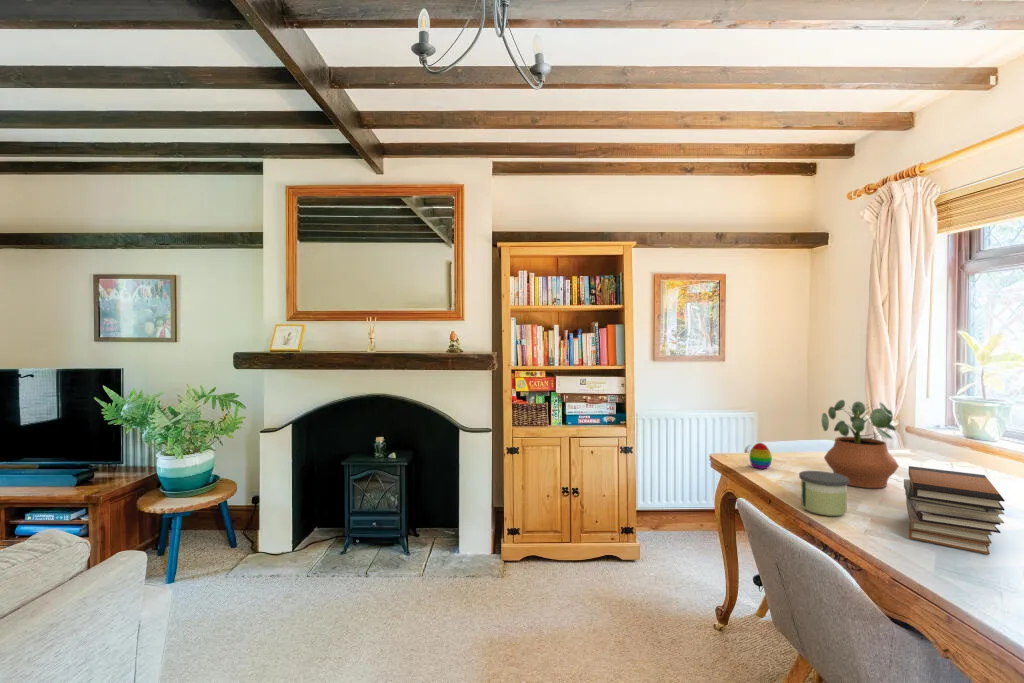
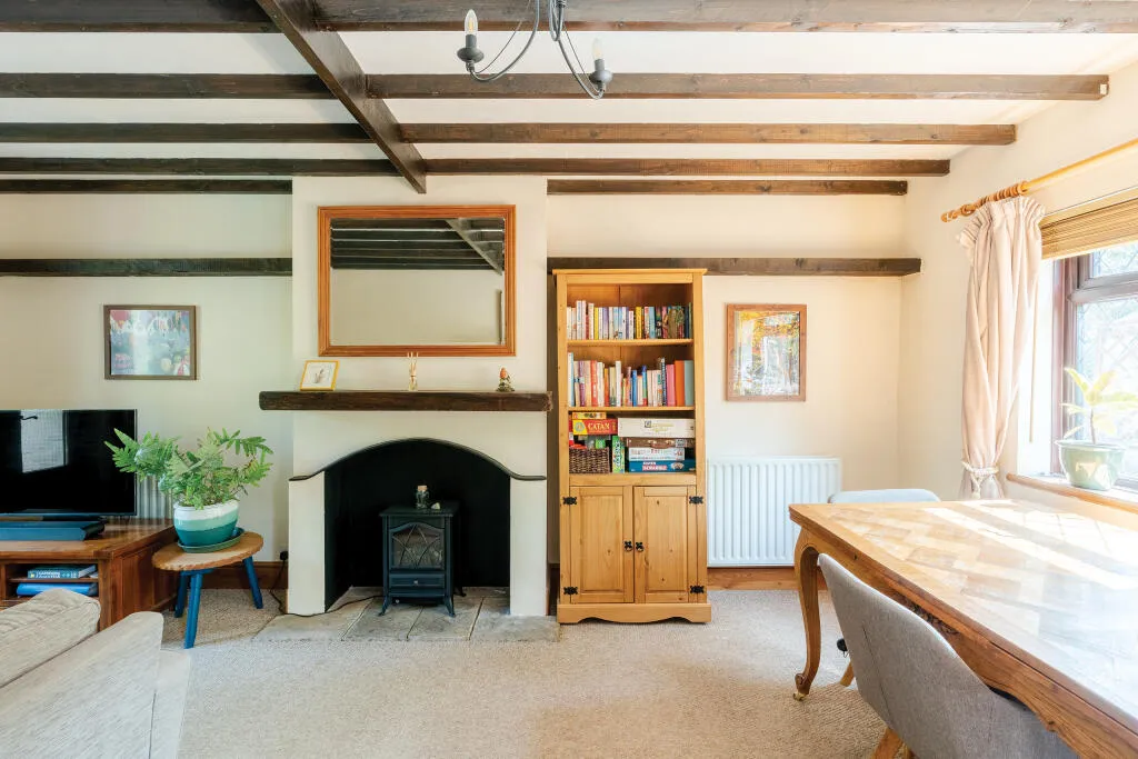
- book stack [903,465,1006,555]
- potted plant [821,399,900,489]
- decorative egg [748,442,773,470]
- candle [798,470,849,517]
